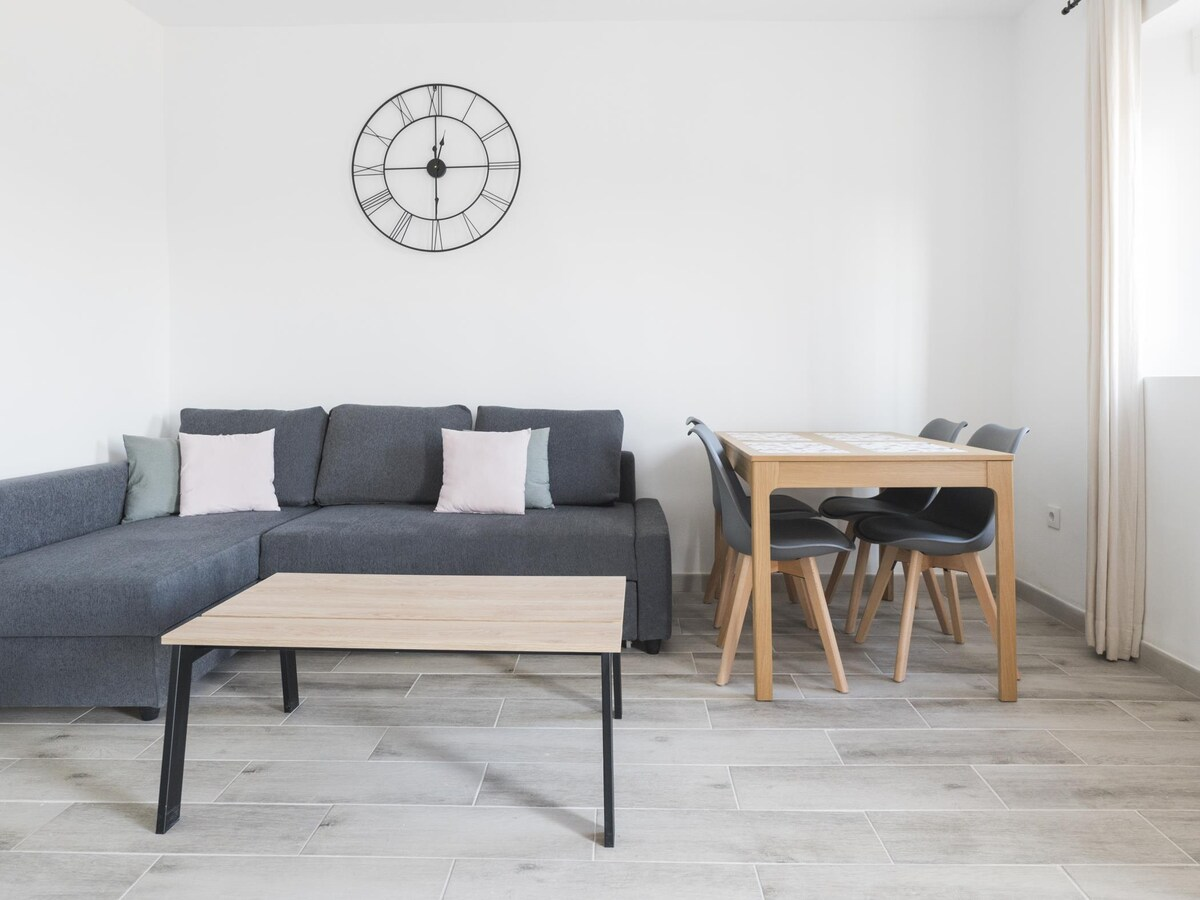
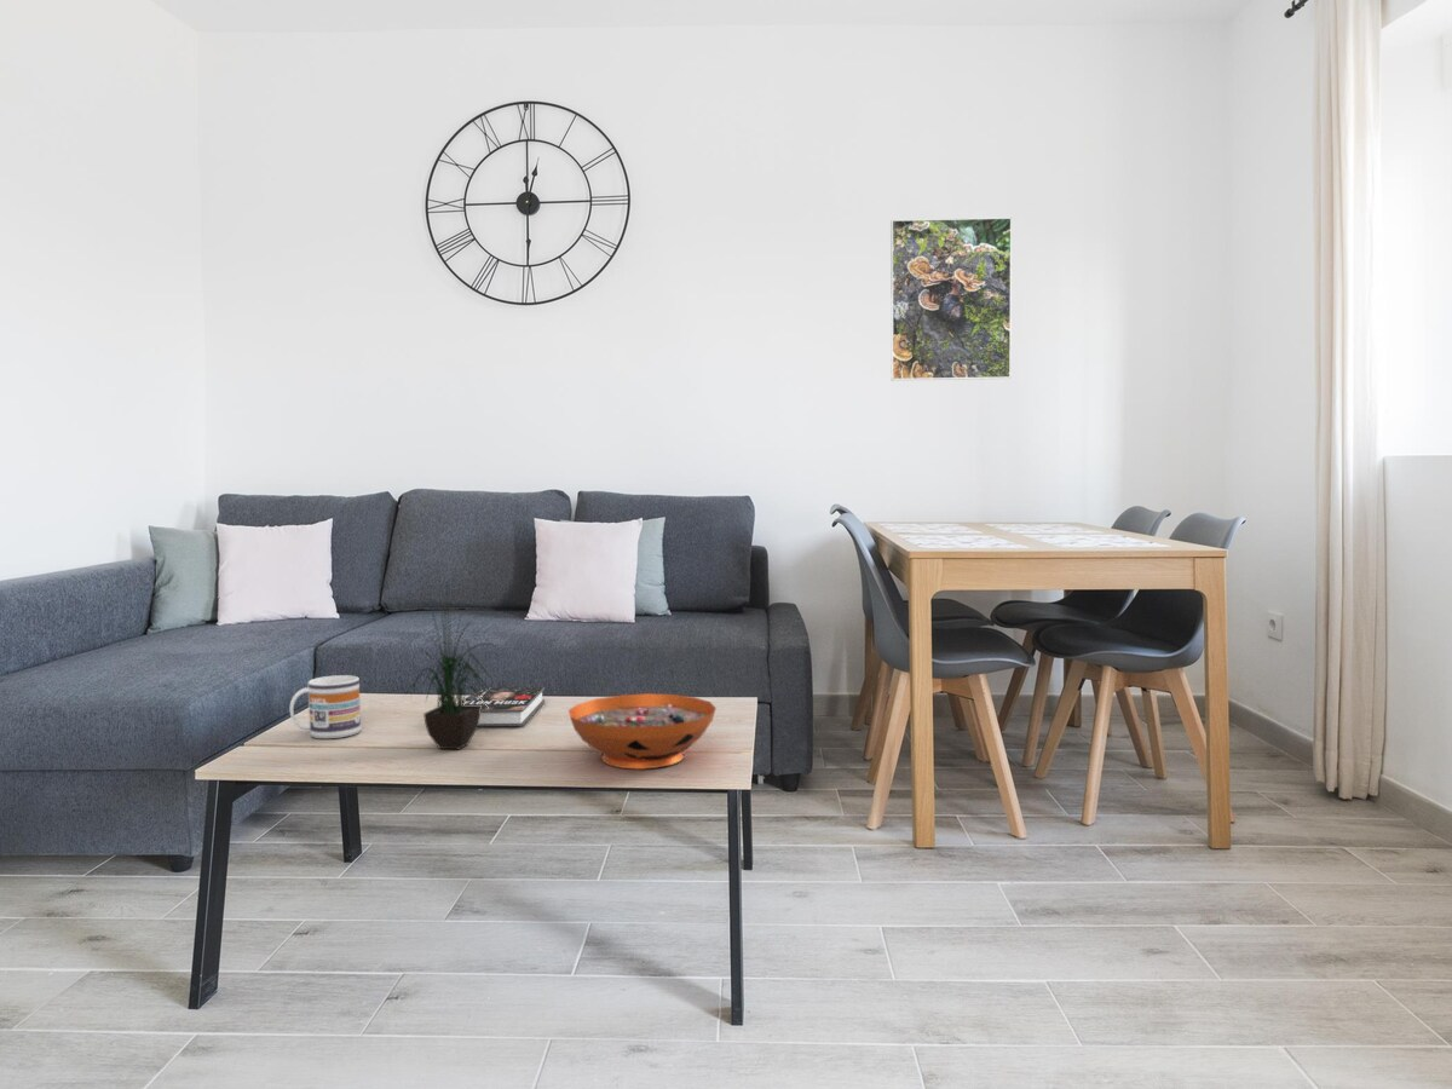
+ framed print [889,217,1013,381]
+ decorative bowl [567,692,718,770]
+ book [462,686,546,727]
+ mug [288,674,362,739]
+ potted plant [402,583,497,750]
